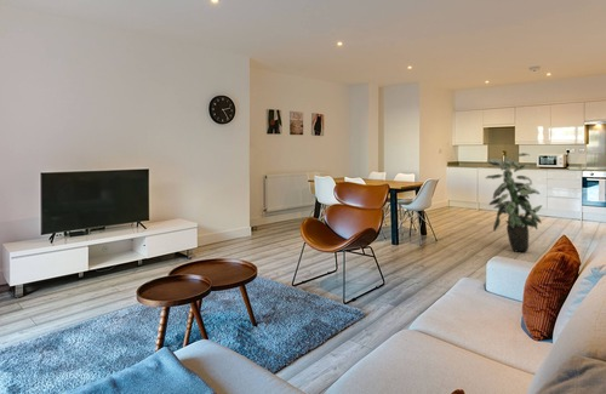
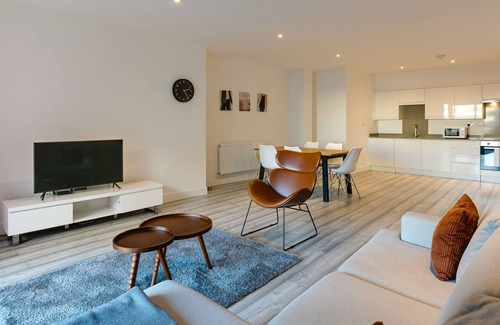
- indoor plant [485,152,543,253]
